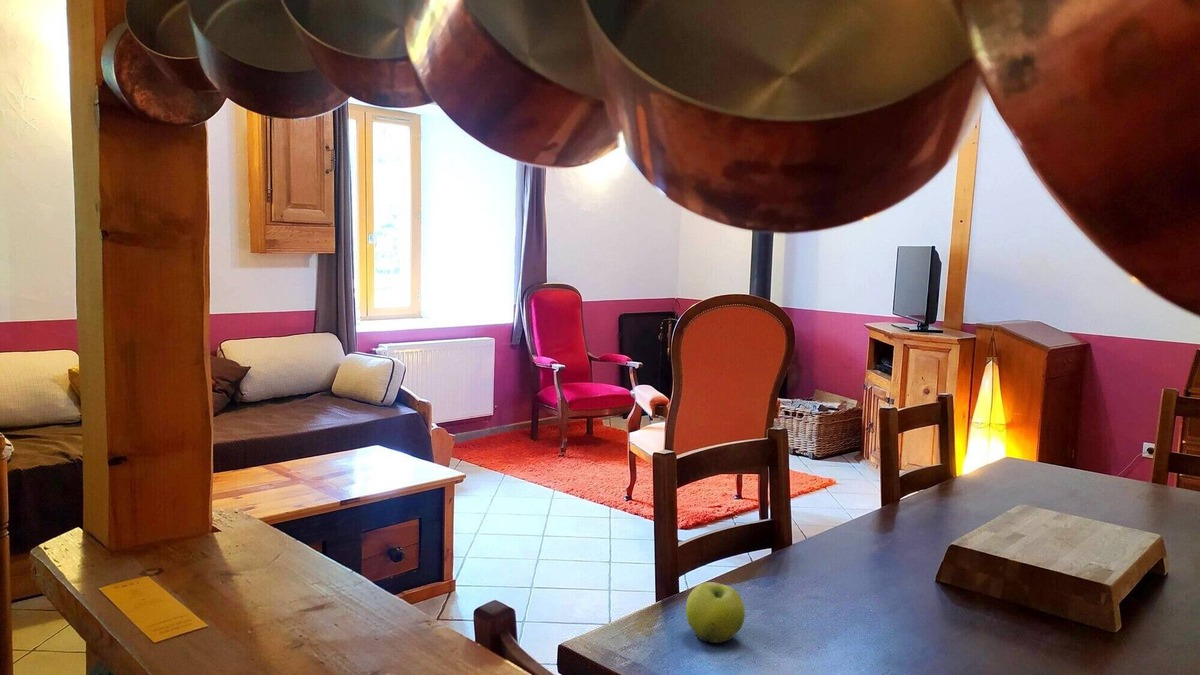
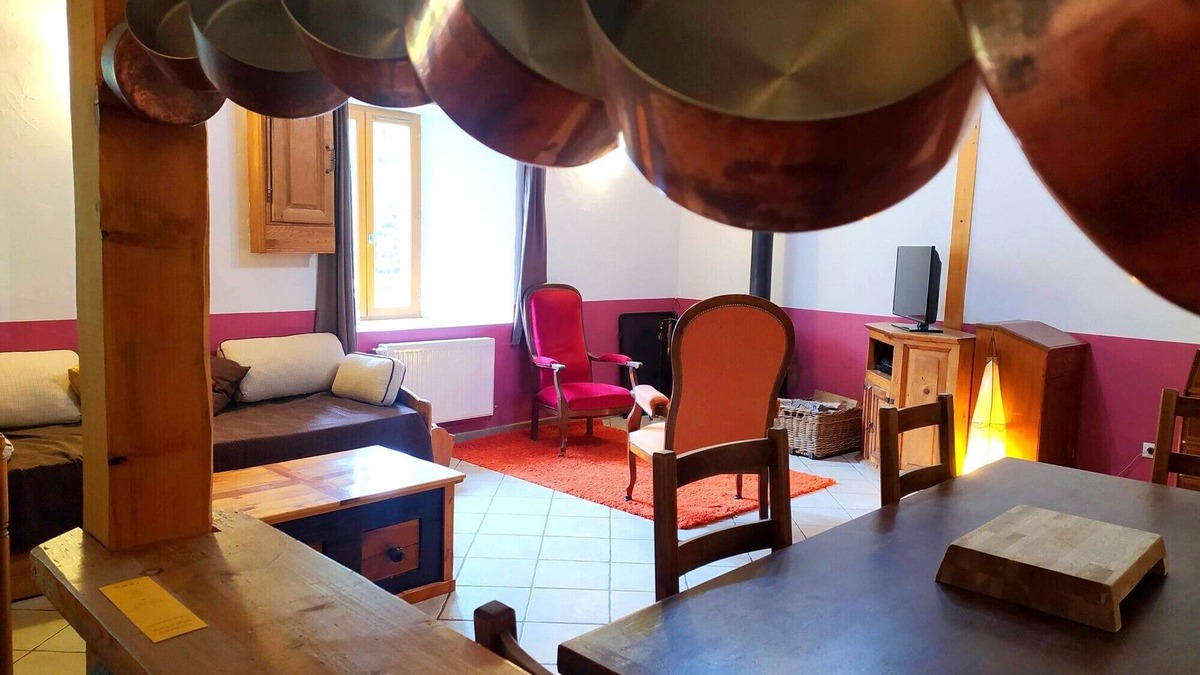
- fruit [685,581,746,644]
